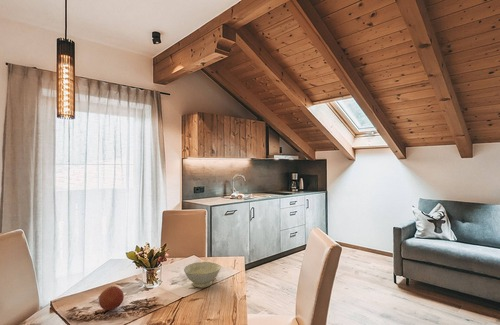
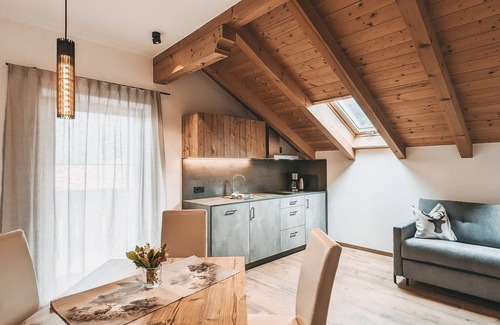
- bowl [183,261,221,289]
- fruit [98,285,125,311]
